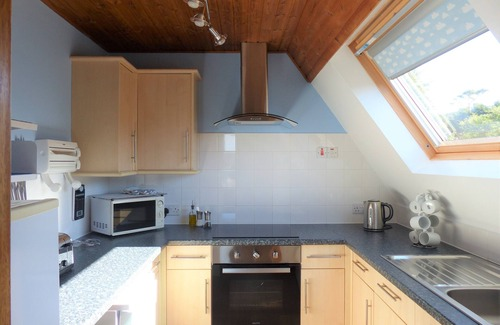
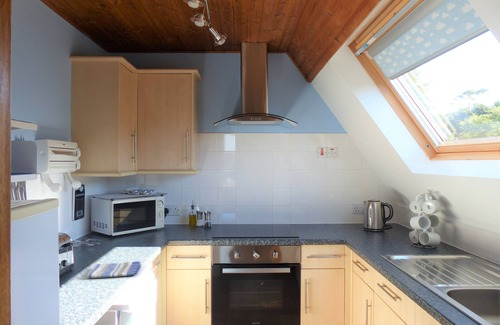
+ dish towel [86,260,142,279]
